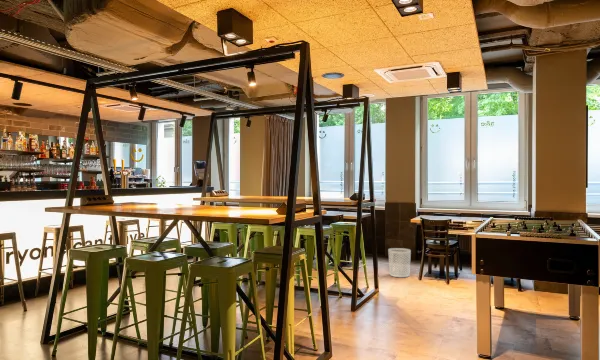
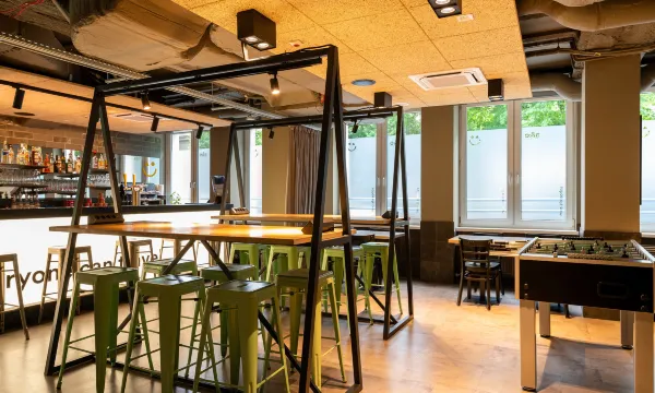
- waste bin [387,247,412,278]
